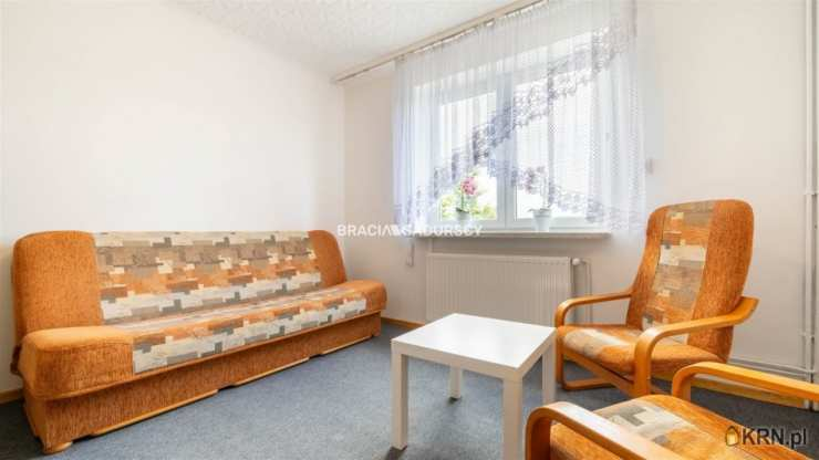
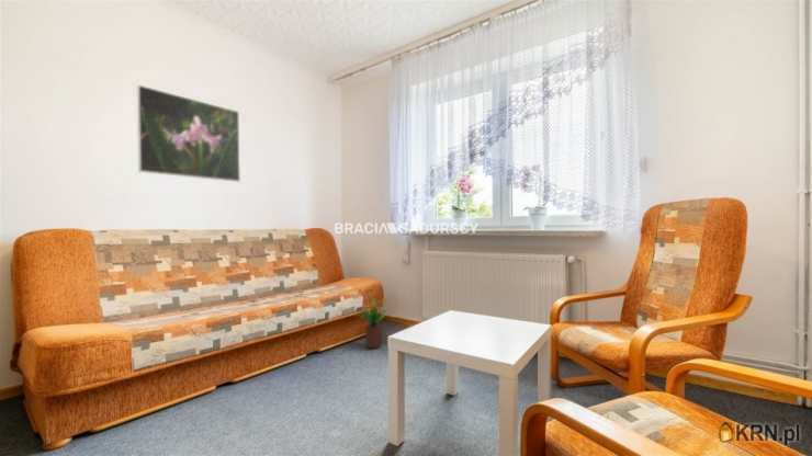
+ potted plant [353,295,388,350]
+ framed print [136,83,241,183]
